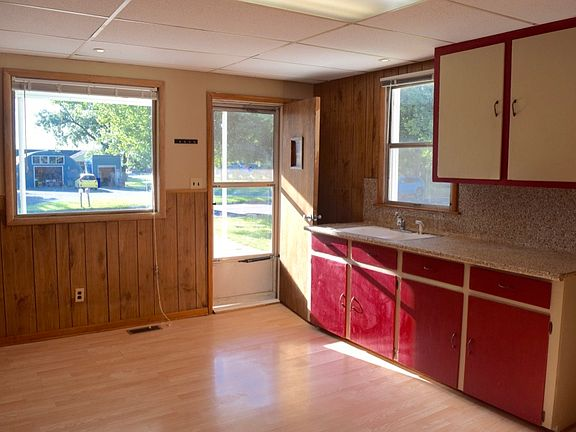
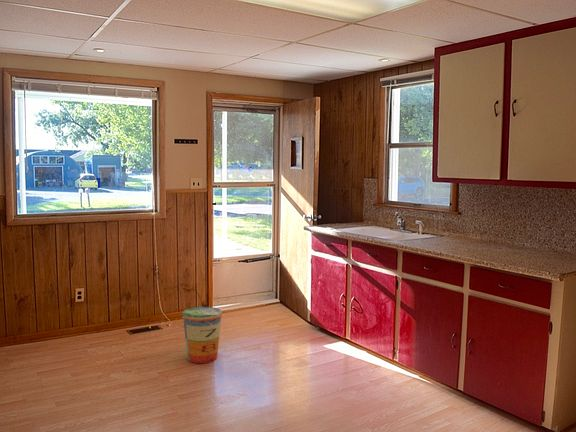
+ trash can [181,306,223,364]
